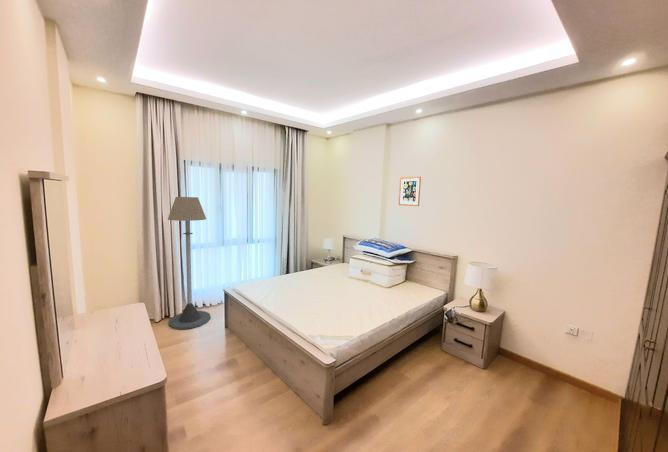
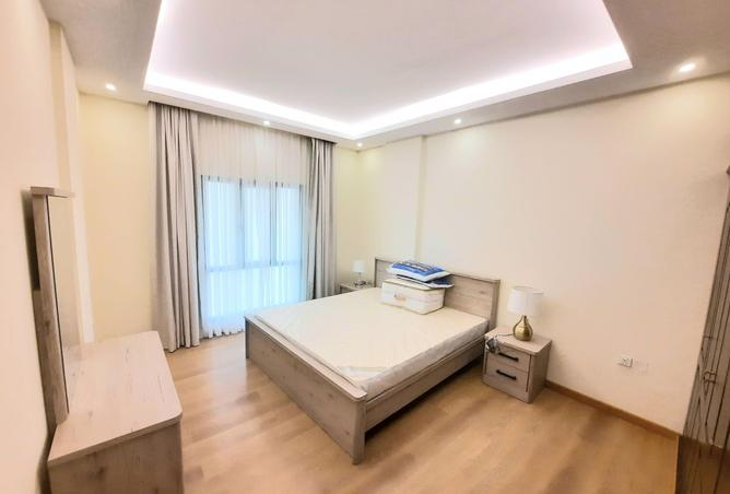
- wall art [398,175,422,207]
- floor lamp [167,196,211,331]
